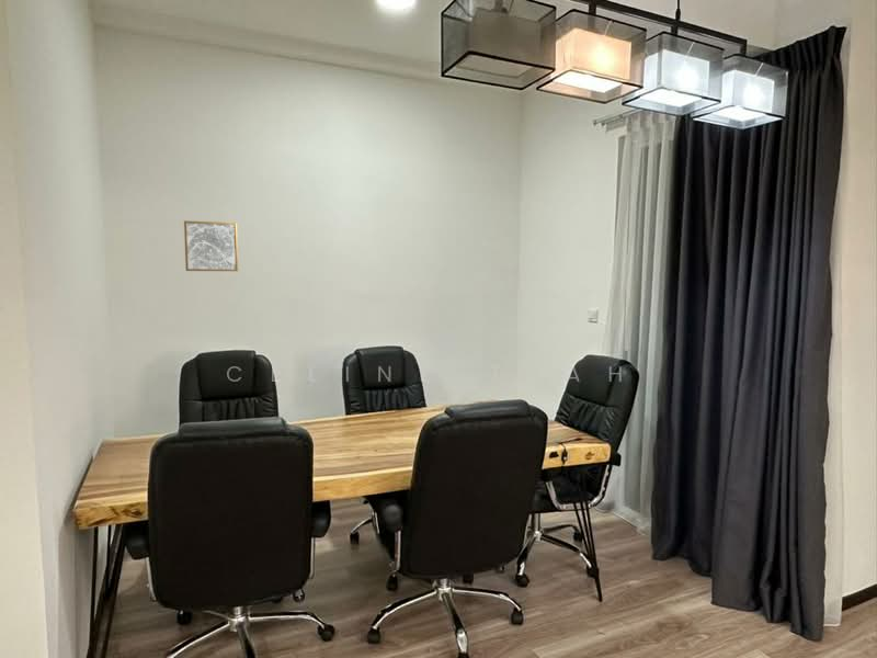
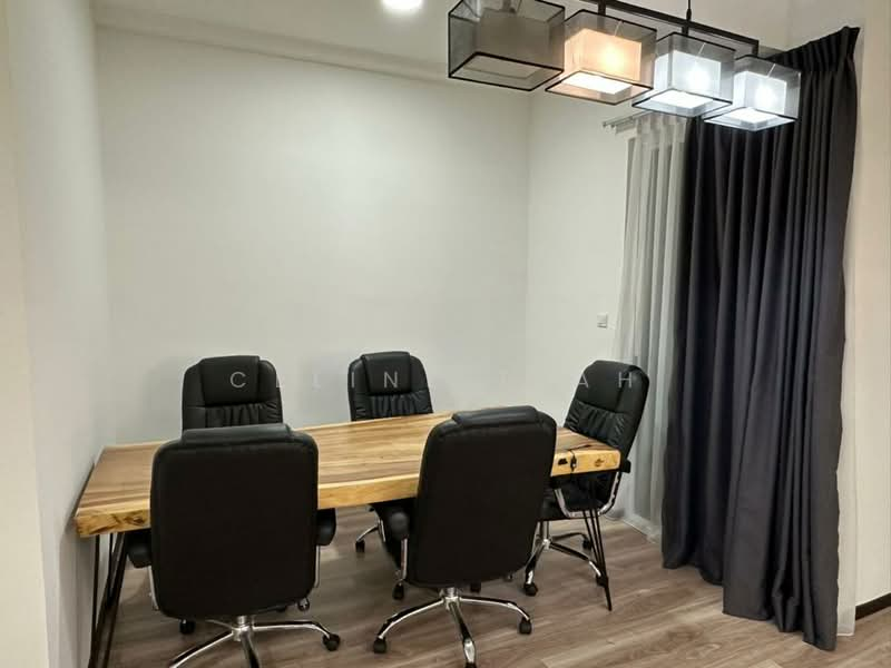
- wall art [183,219,239,272]
